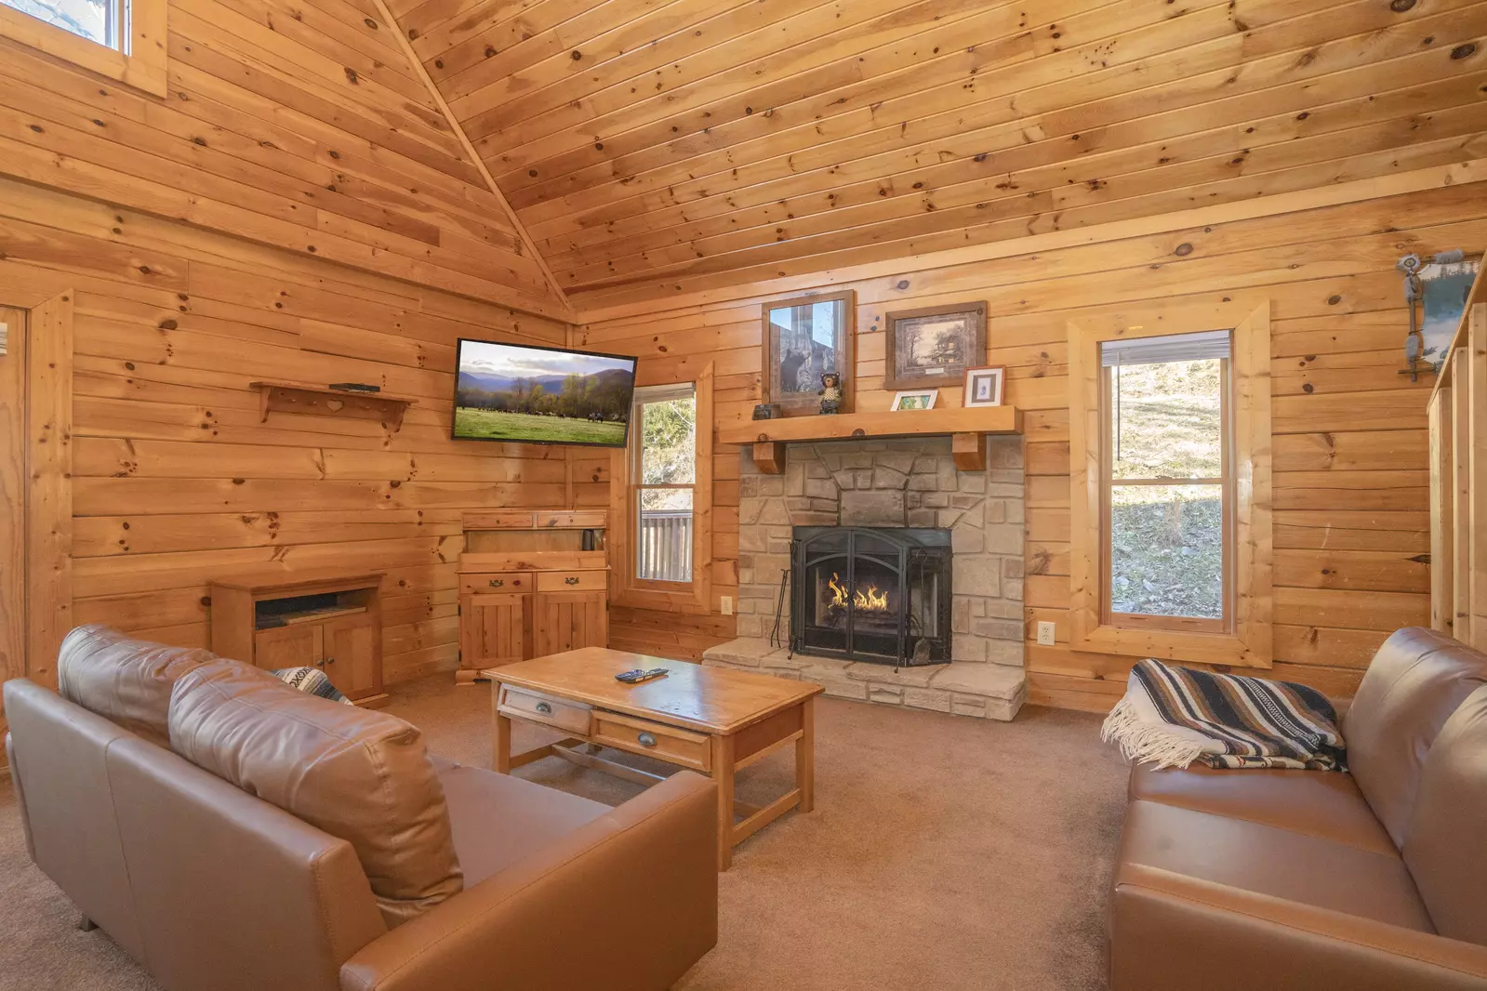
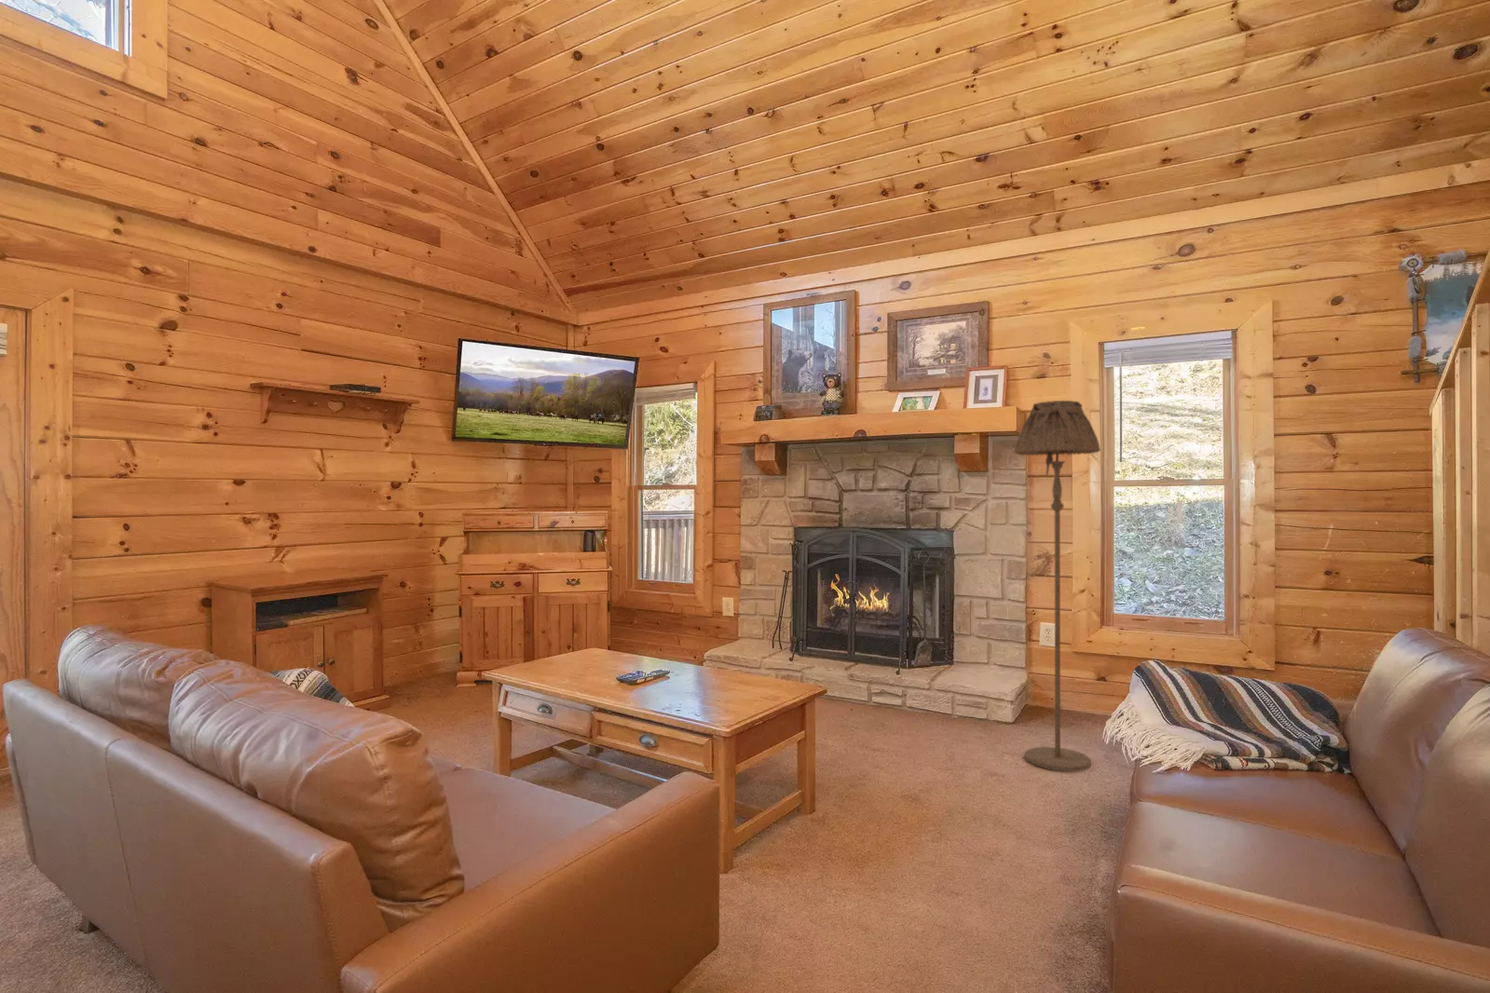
+ floor lamp [1013,400,1102,772]
